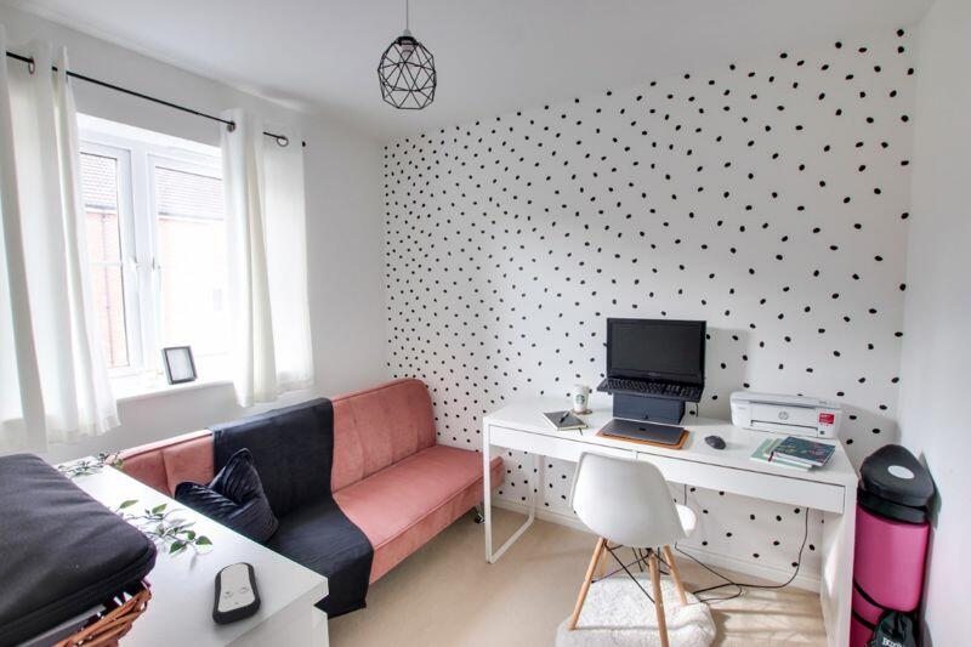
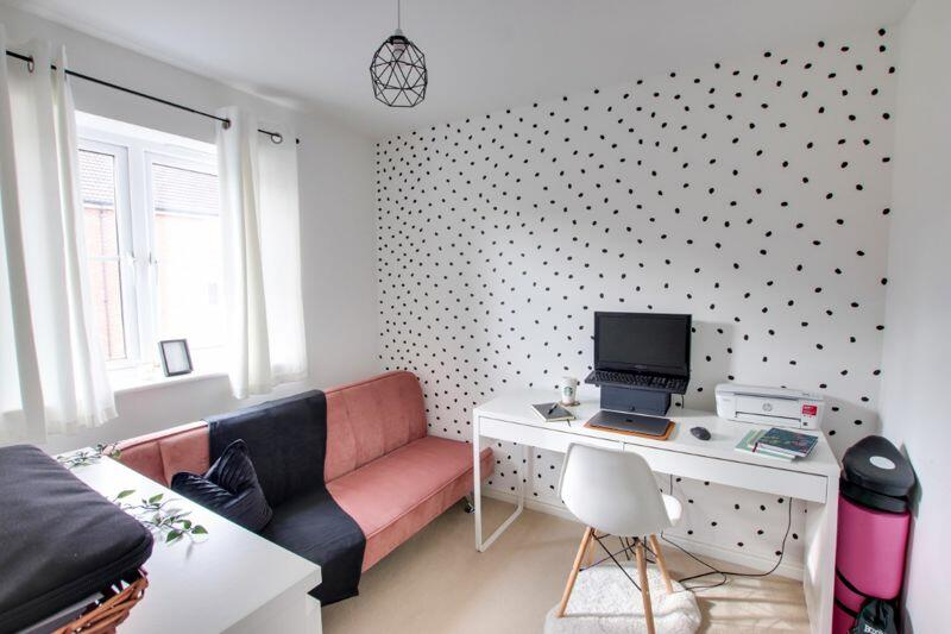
- remote control [211,561,262,625]
